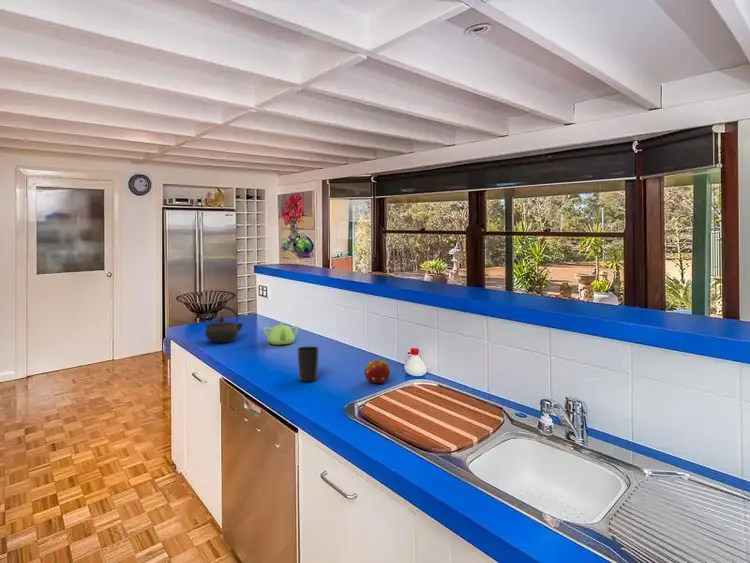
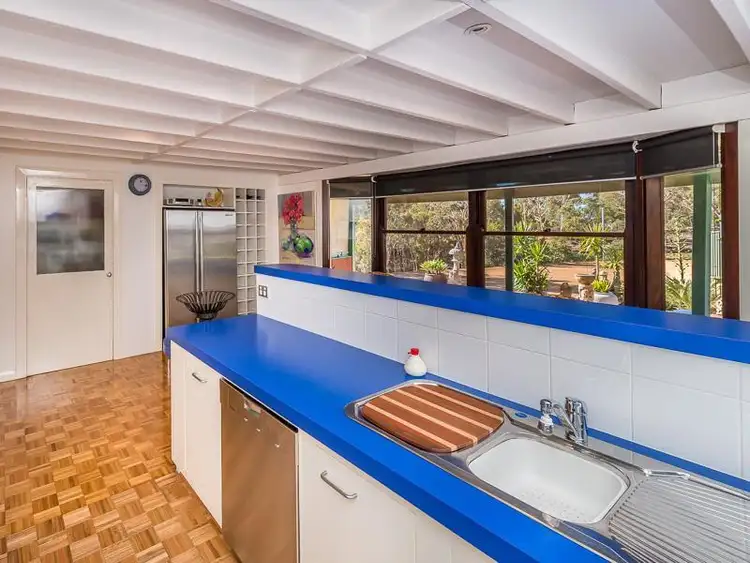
- teapot [262,322,300,346]
- cup [296,345,320,382]
- fruit [364,359,391,384]
- kettle [203,305,245,344]
